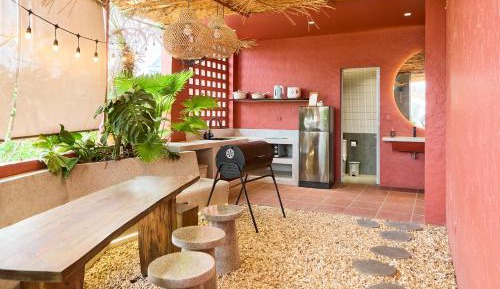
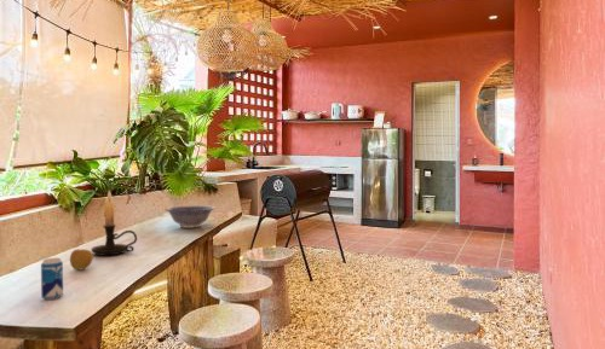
+ candle holder [91,190,138,256]
+ decorative bowl [165,204,217,229]
+ beverage can [40,257,64,301]
+ apple [69,248,94,271]
